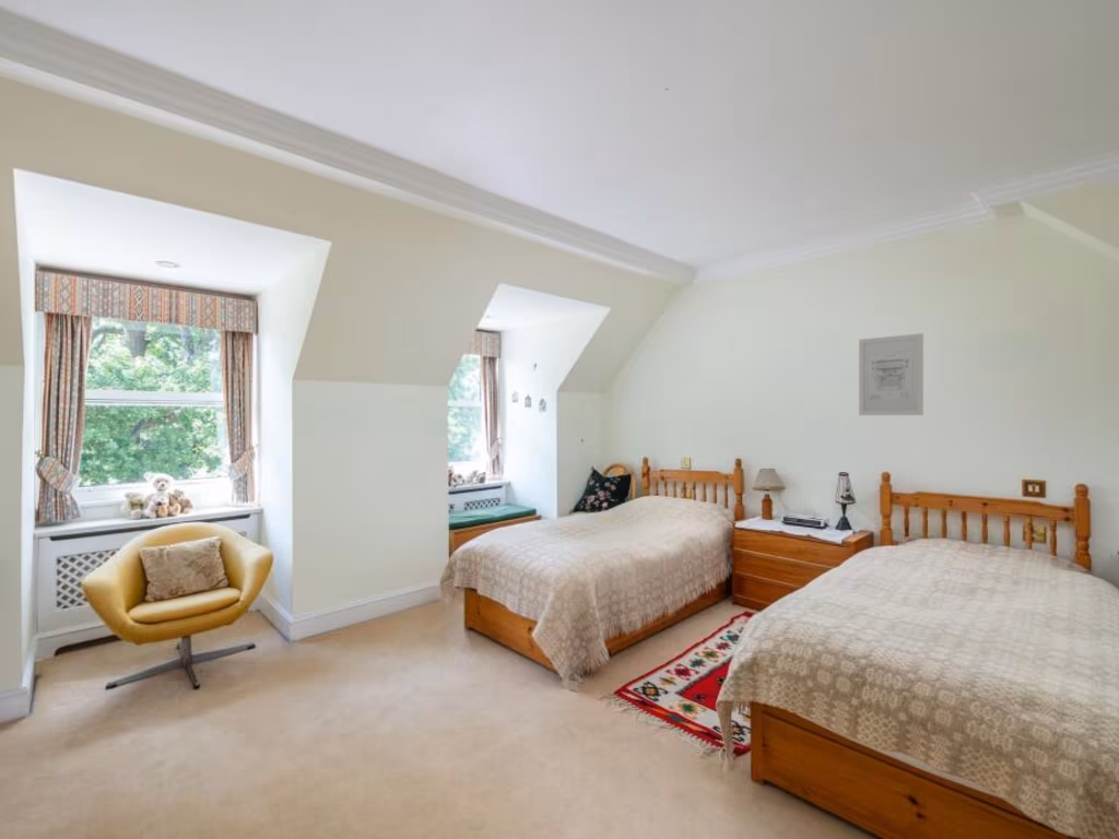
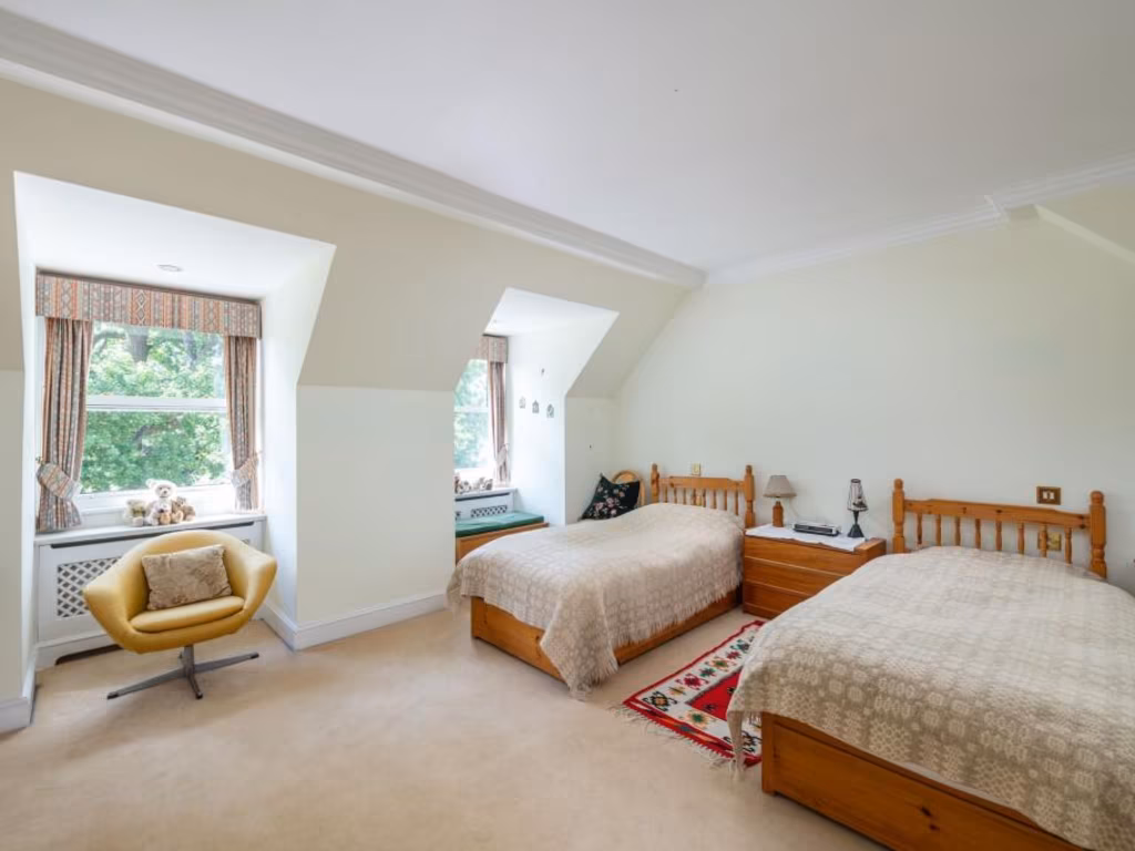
- wall art [858,332,924,416]
